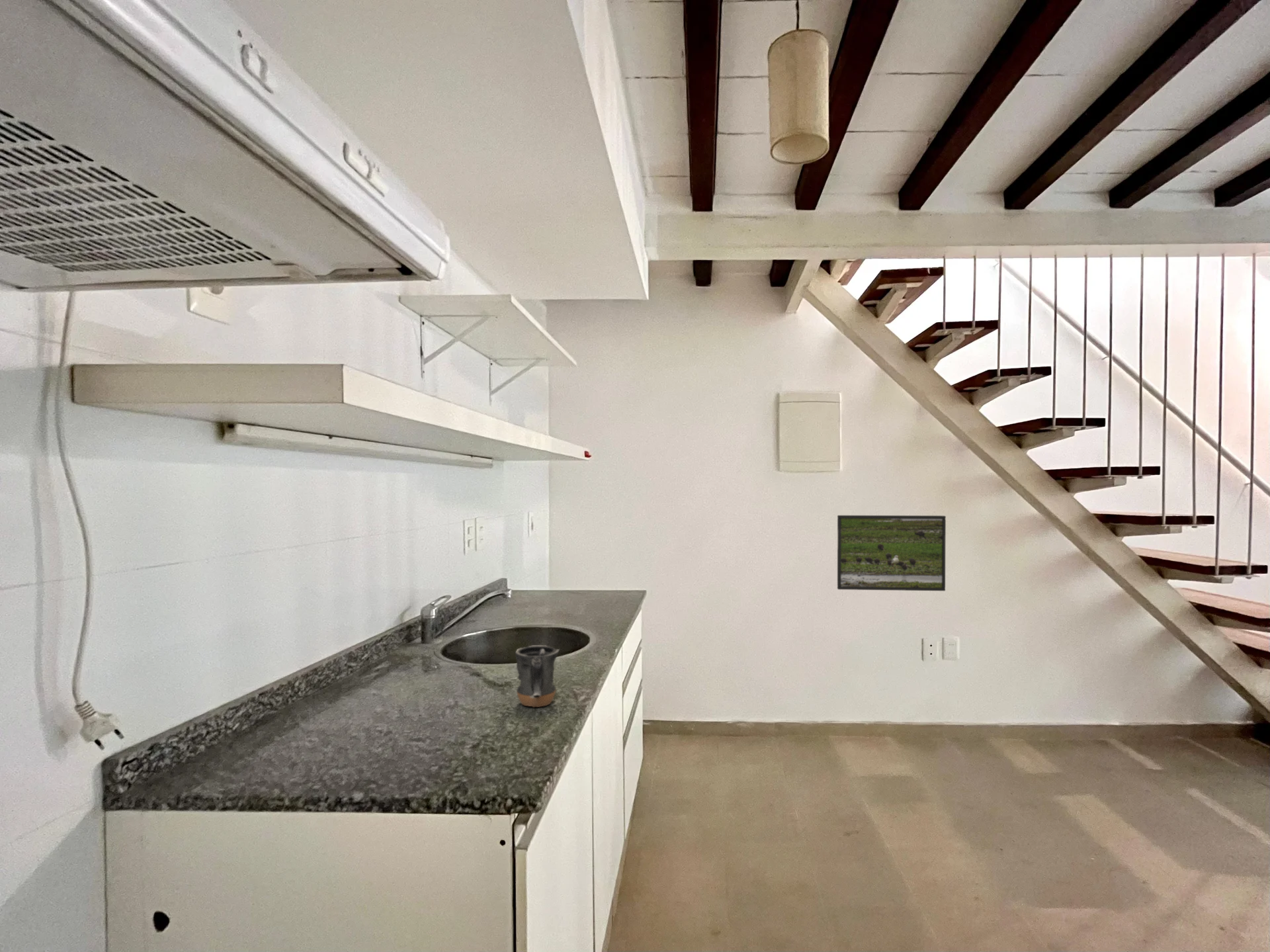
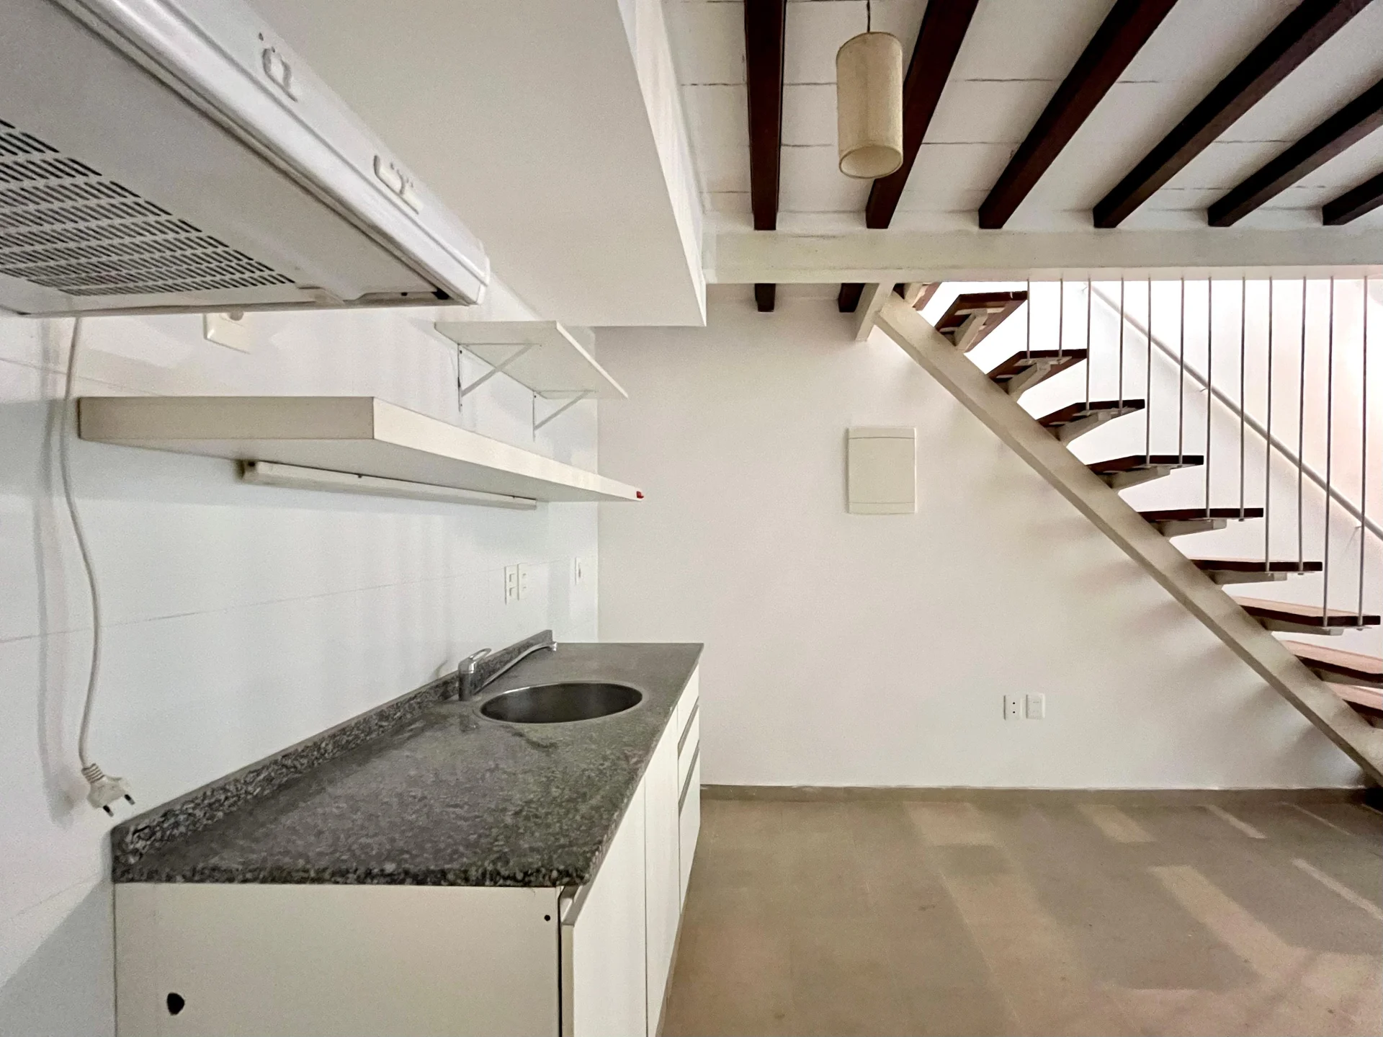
- mug [515,644,560,709]
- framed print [837,515,947,591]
